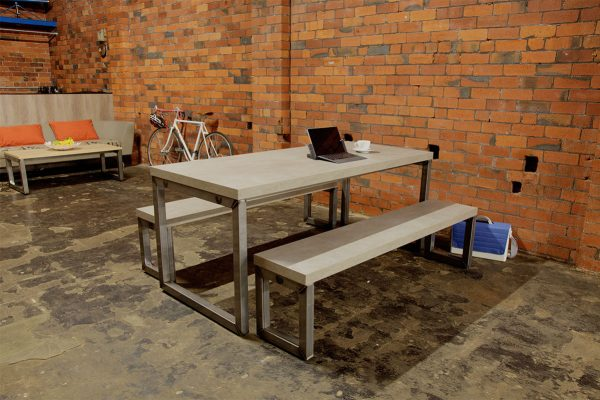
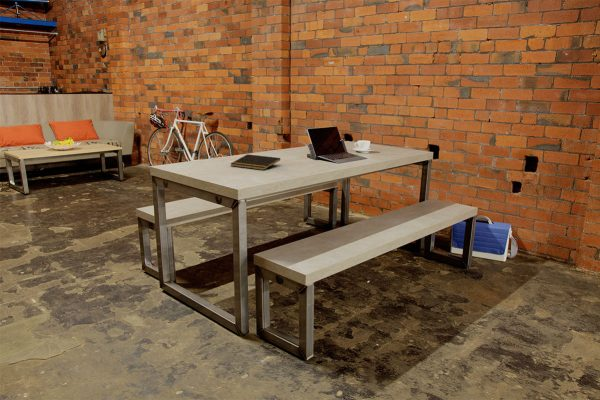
+ notepad [230,153,281,171]
